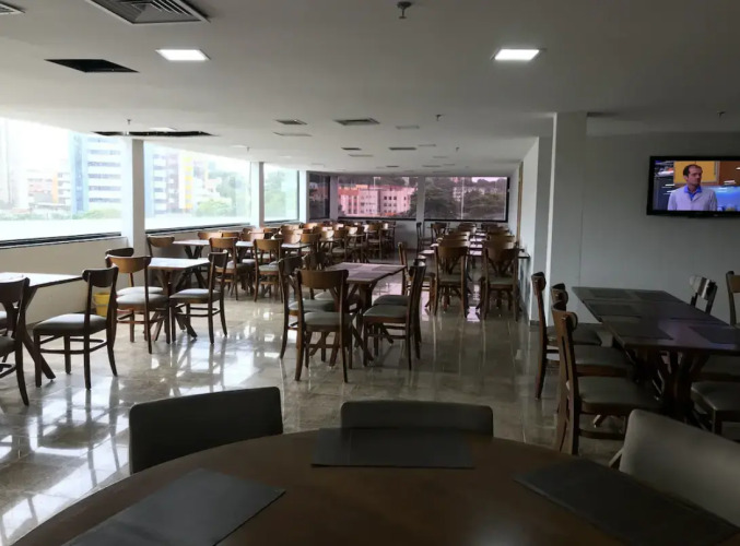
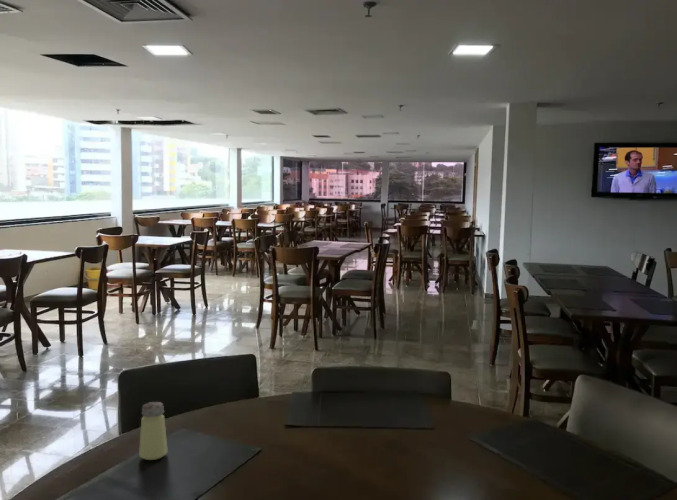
+ saltshaker [138,401,169,461]
